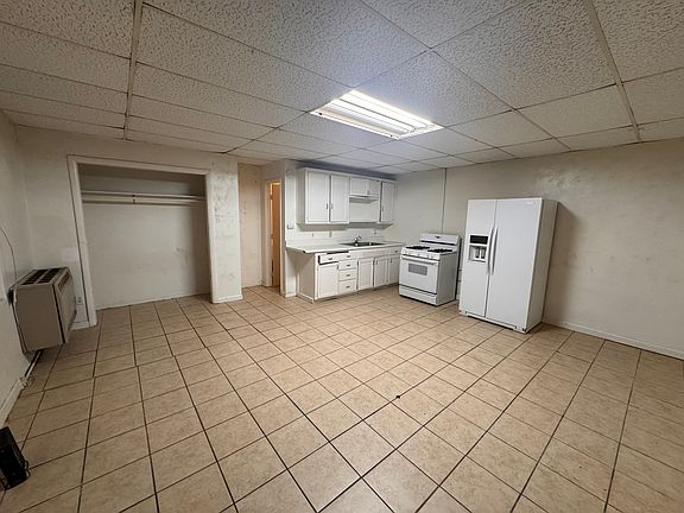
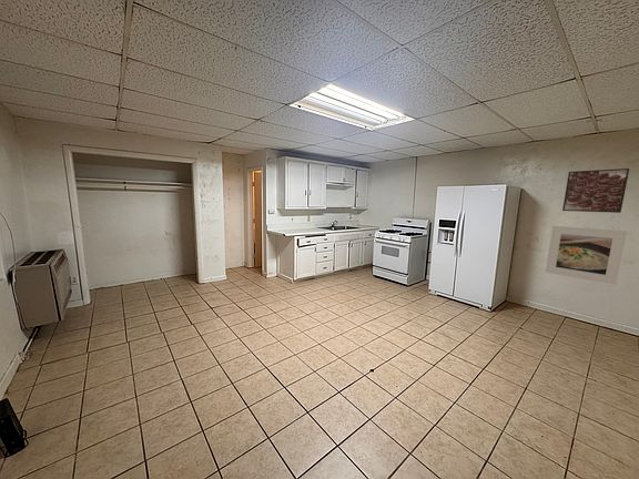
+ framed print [561,167,630,214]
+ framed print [545,225,628,286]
